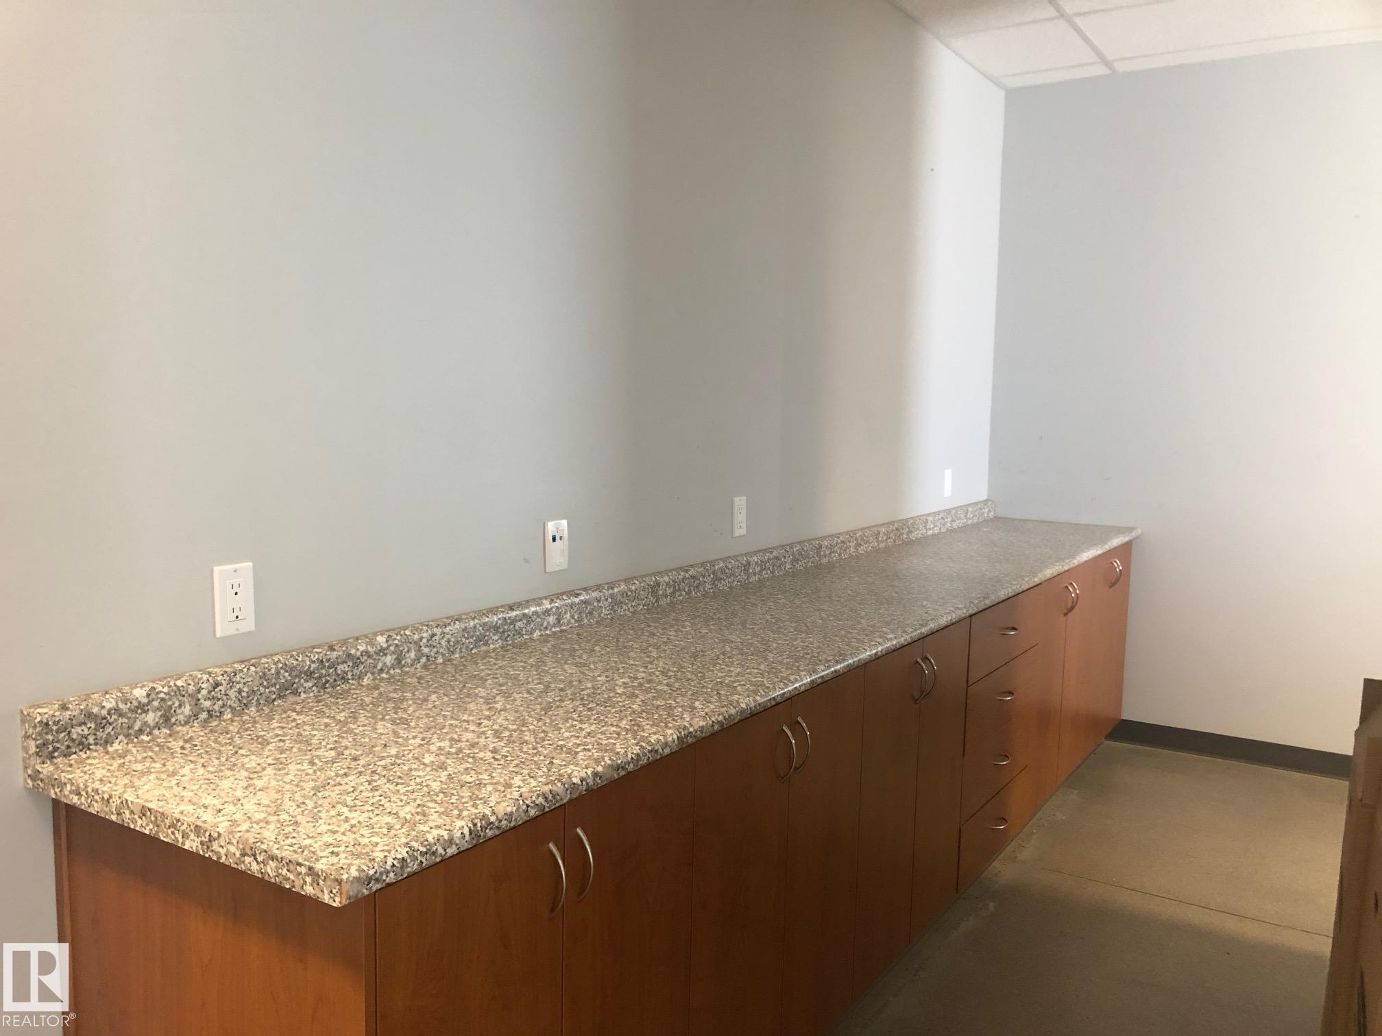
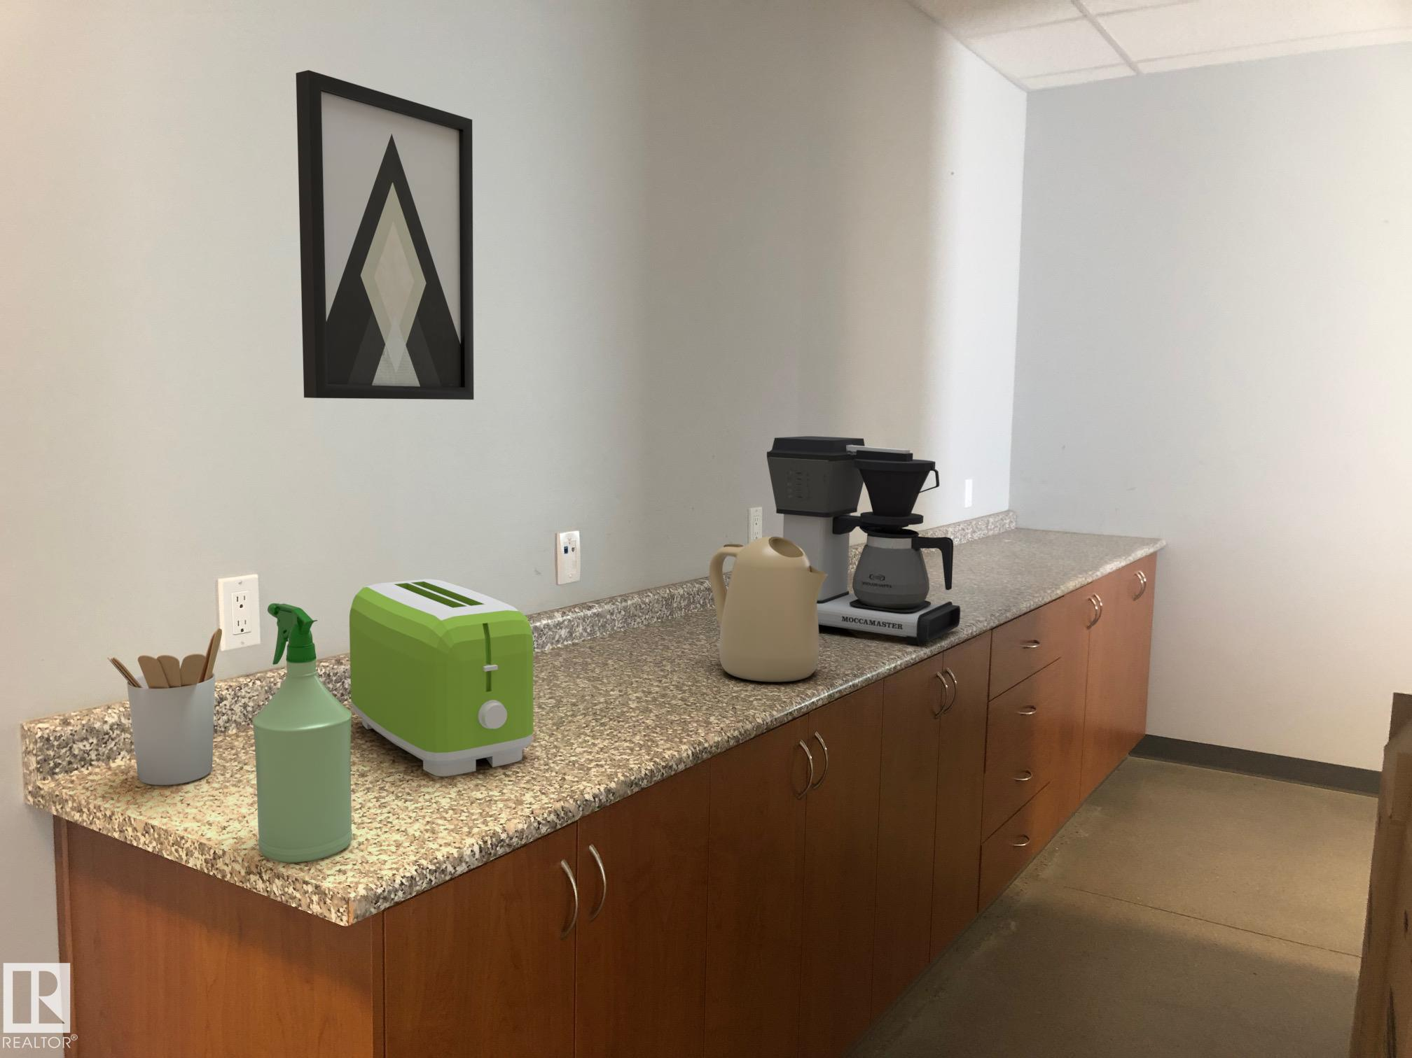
+ utensil holder [107,628,222,786]
+ kettle [709,536,828,683]
+ coffee maker [766,436,961,647]
+ spray bottle [251,602,352,864]
+ wall art [295,69,474,400]
+ toaster [349,578,535,778]
